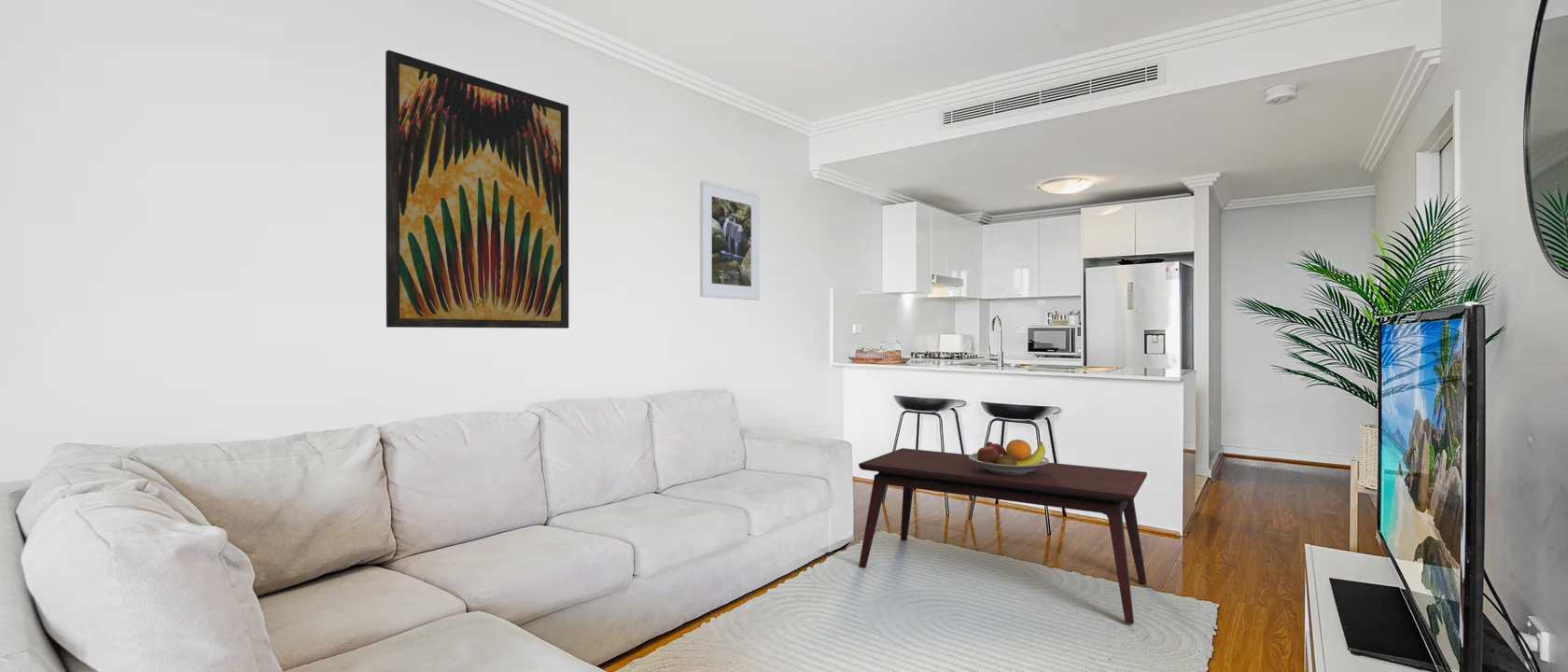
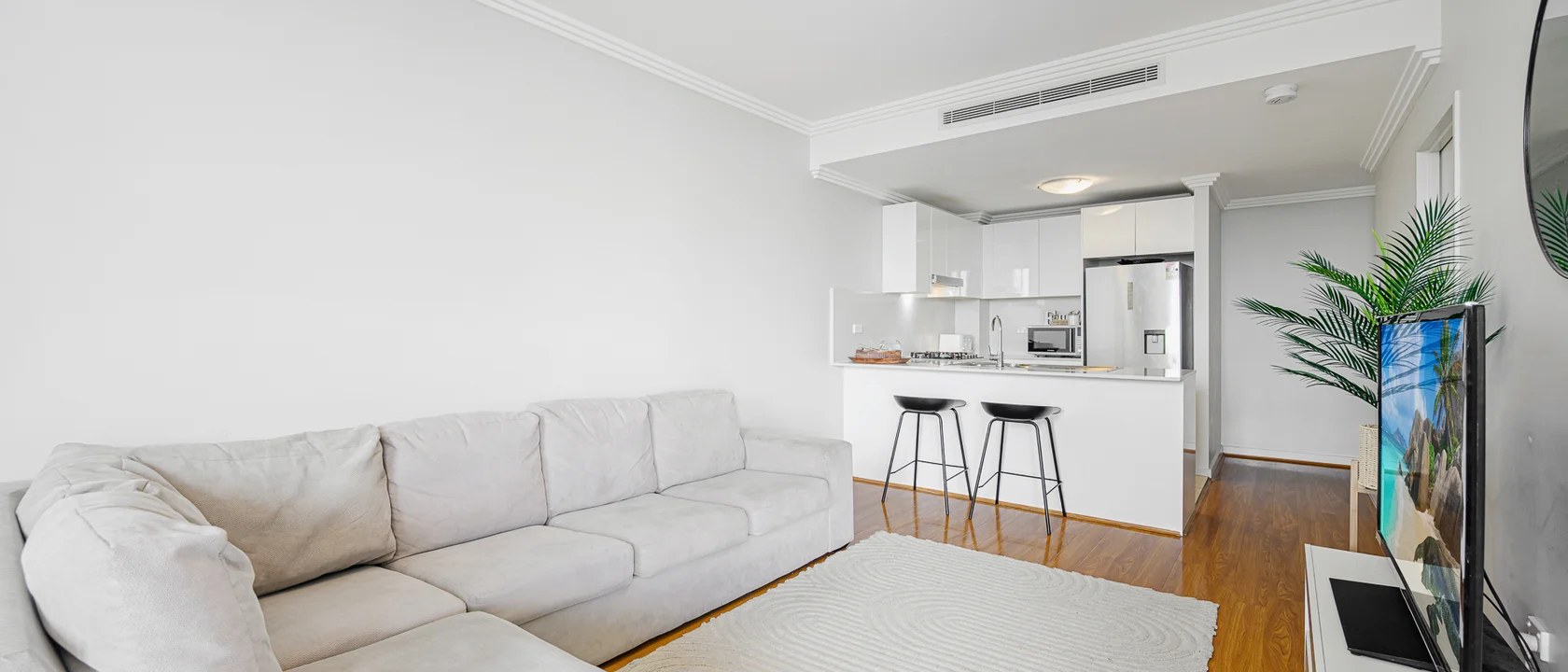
- wall art [385,49,569,329]
- coffee table [858,447,1148,624]
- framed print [699,179,761,301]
- fruit bowl [969,439,1050,475]
